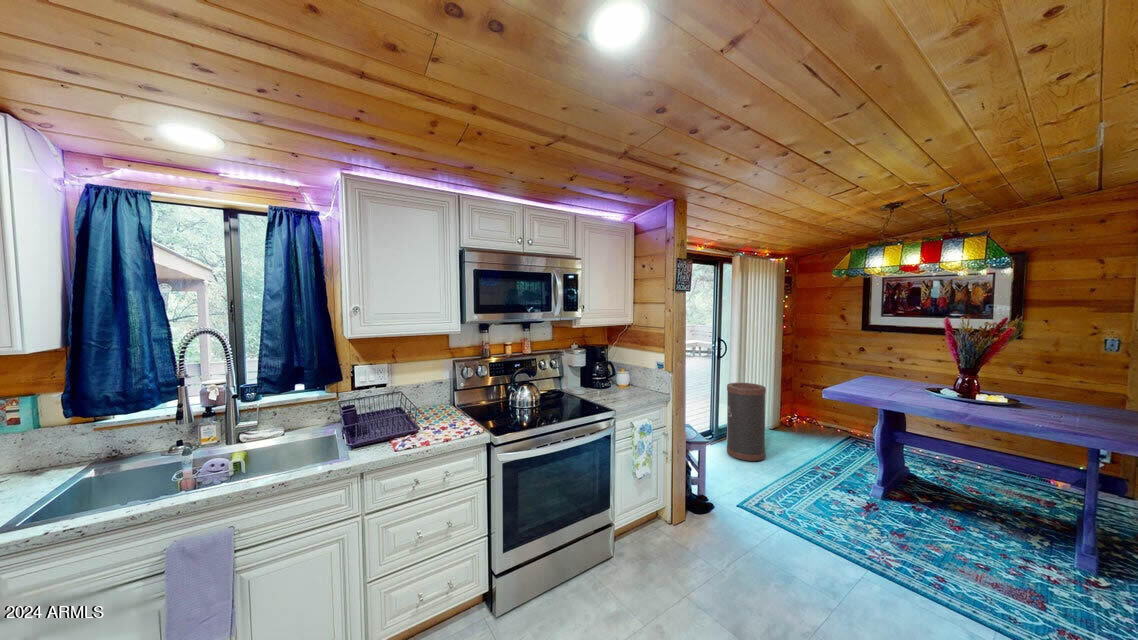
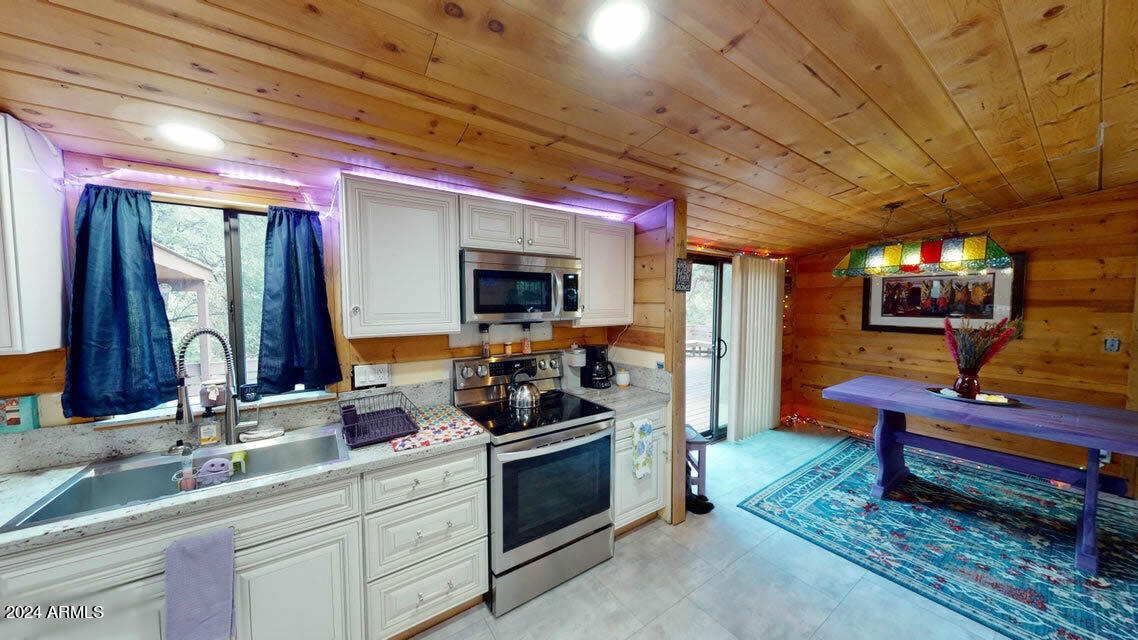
- trash can [726,382,767,462]
